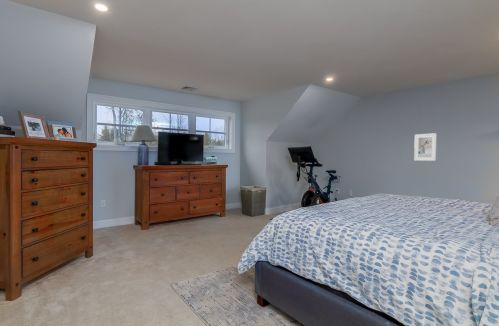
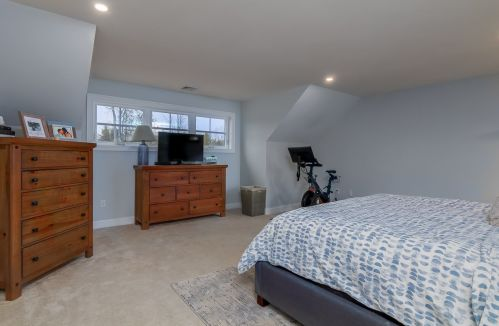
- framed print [413,132,438,162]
